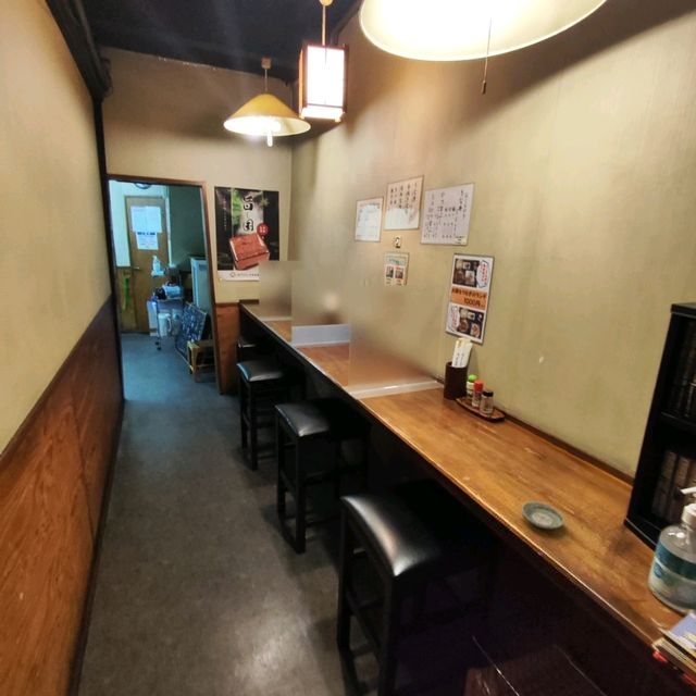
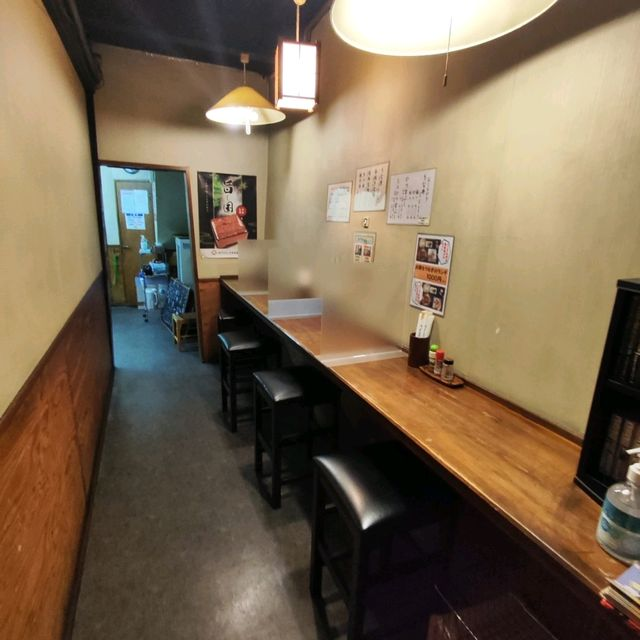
- saucer [520,500,566,530]
